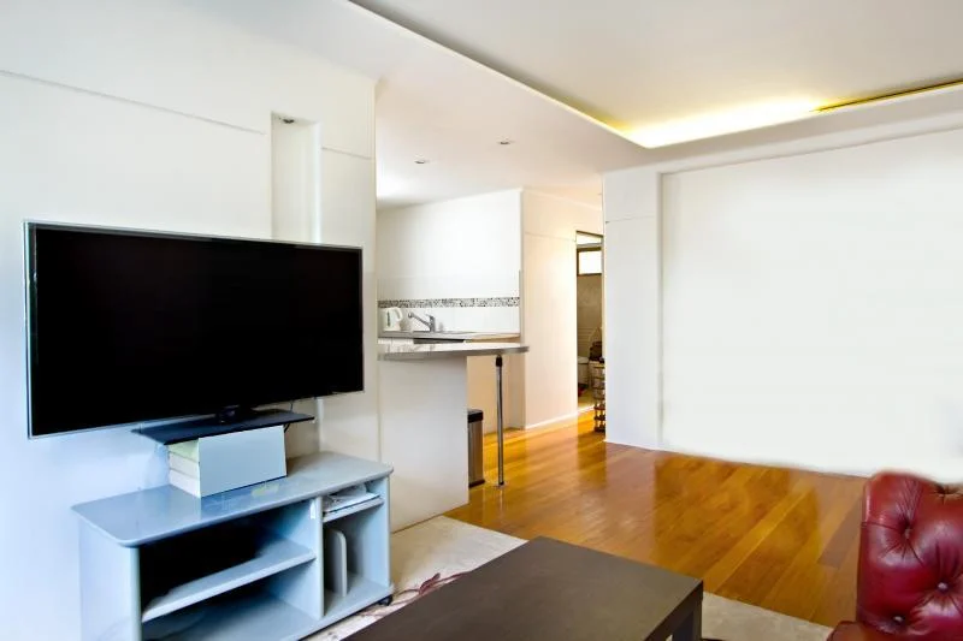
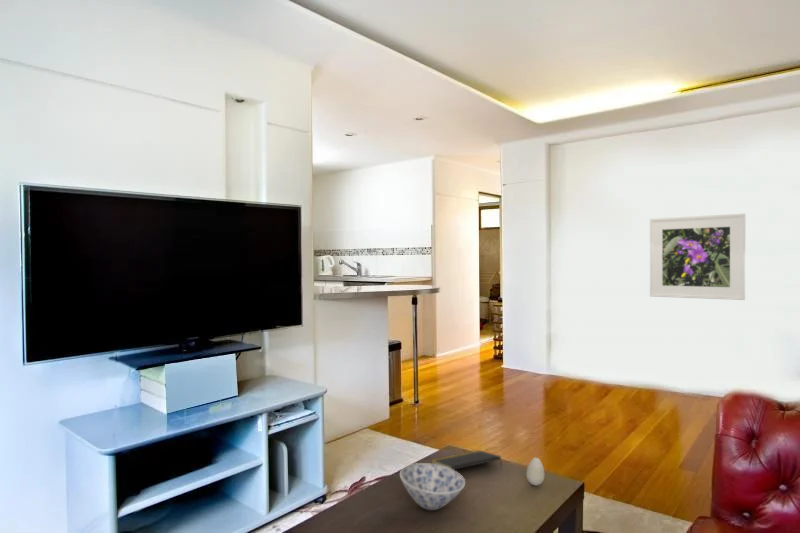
+ bowl [399,462,466,511]
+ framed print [649,213,746,301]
+ notepad [430,449,503,471]
+ decorative egg [525,456,545,487]
